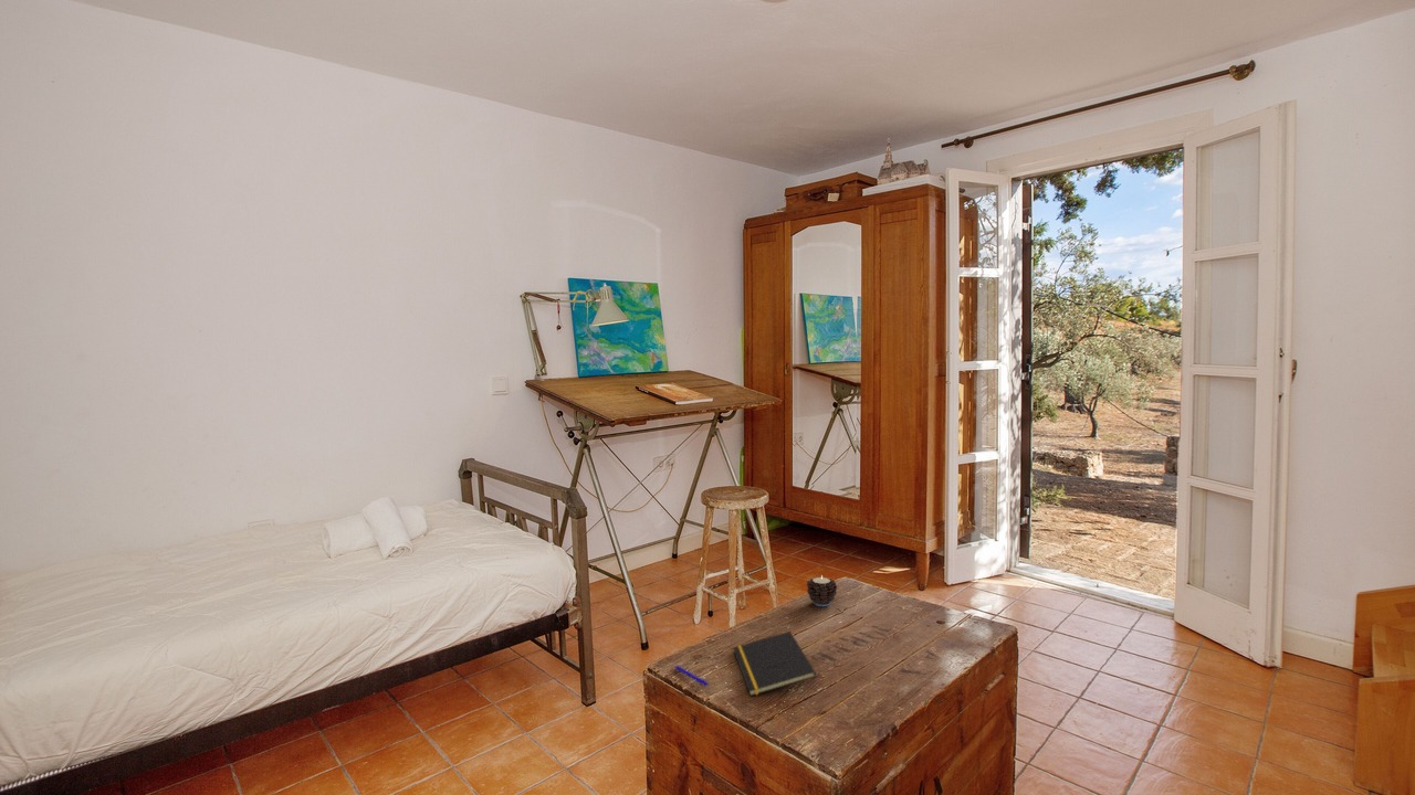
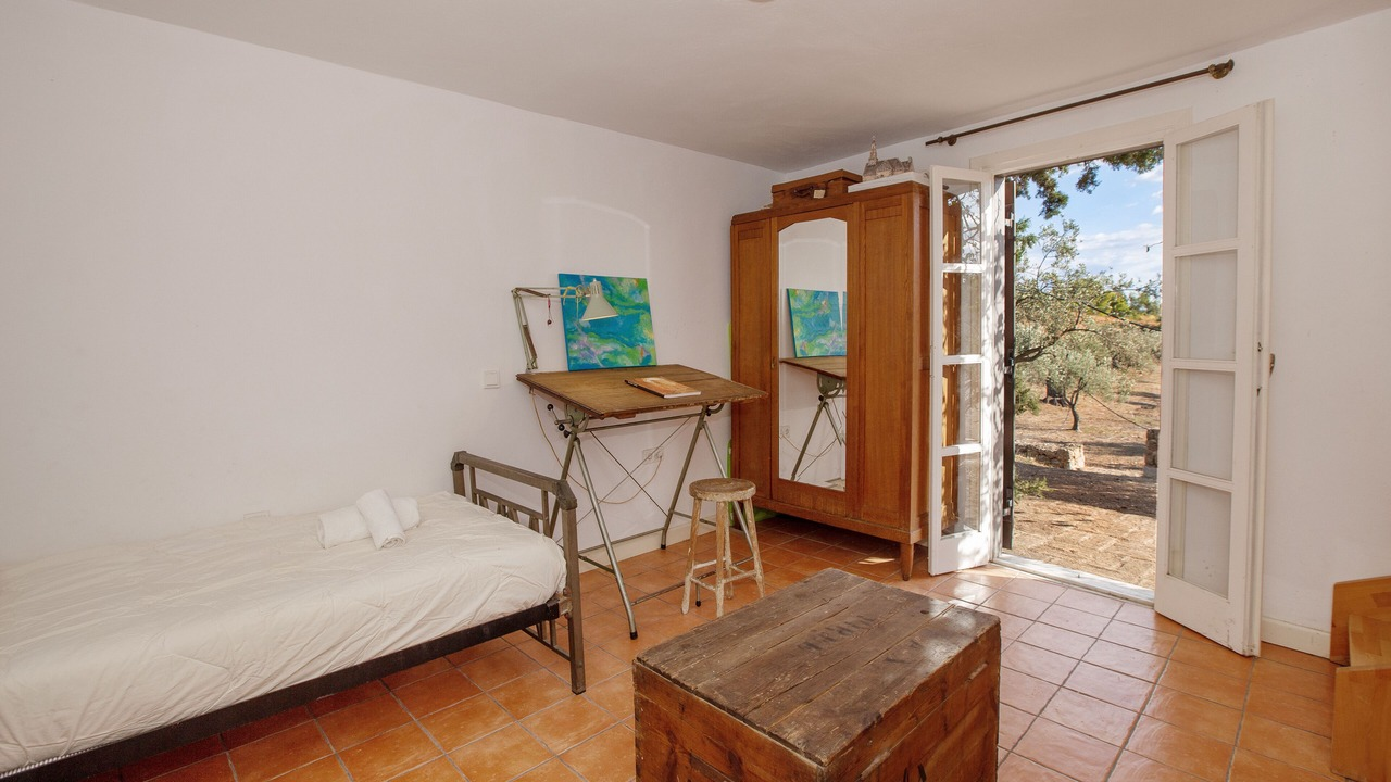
- pen [673,665,710,687]
- notepad [732,630,817,697]
- candle [806,574,838,607]
